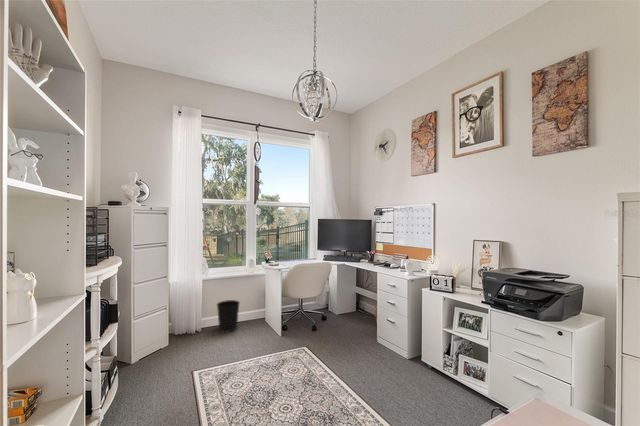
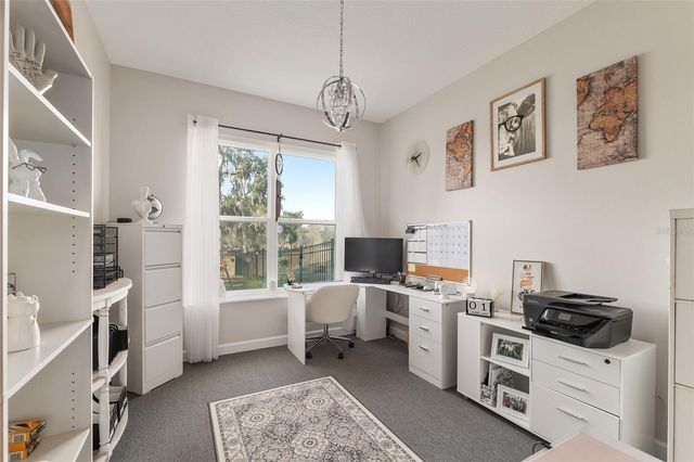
- wastebasket [216,299,241,333]
